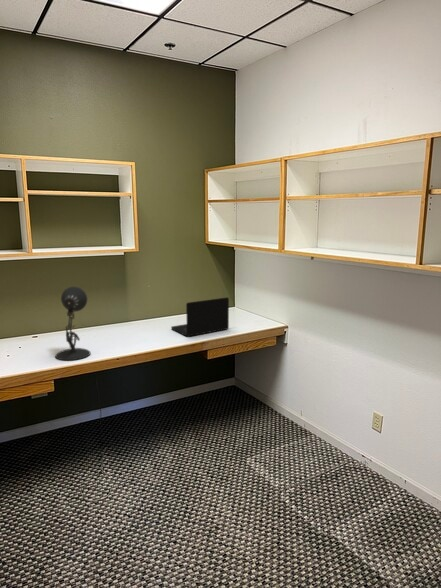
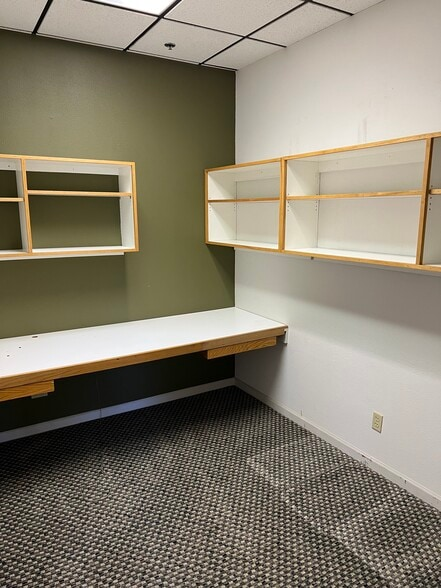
- laptop [170,296,230,337]
- desk lamp [54,286,91,361]
